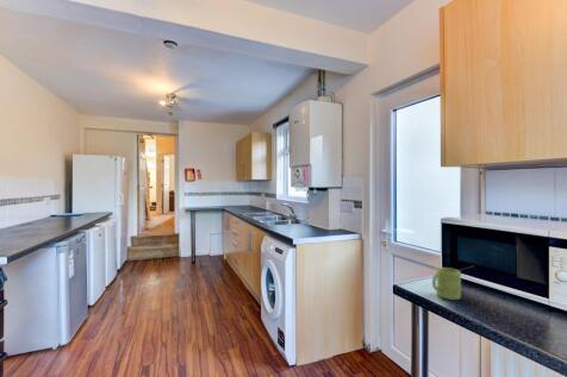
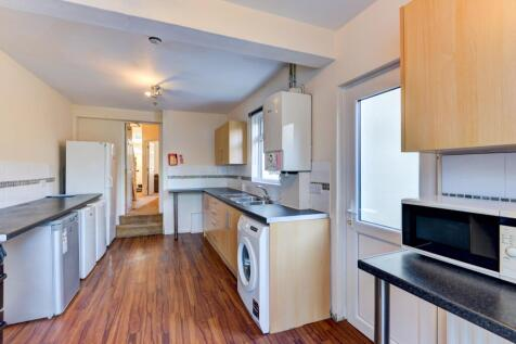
- mug [431,266,462,301]
